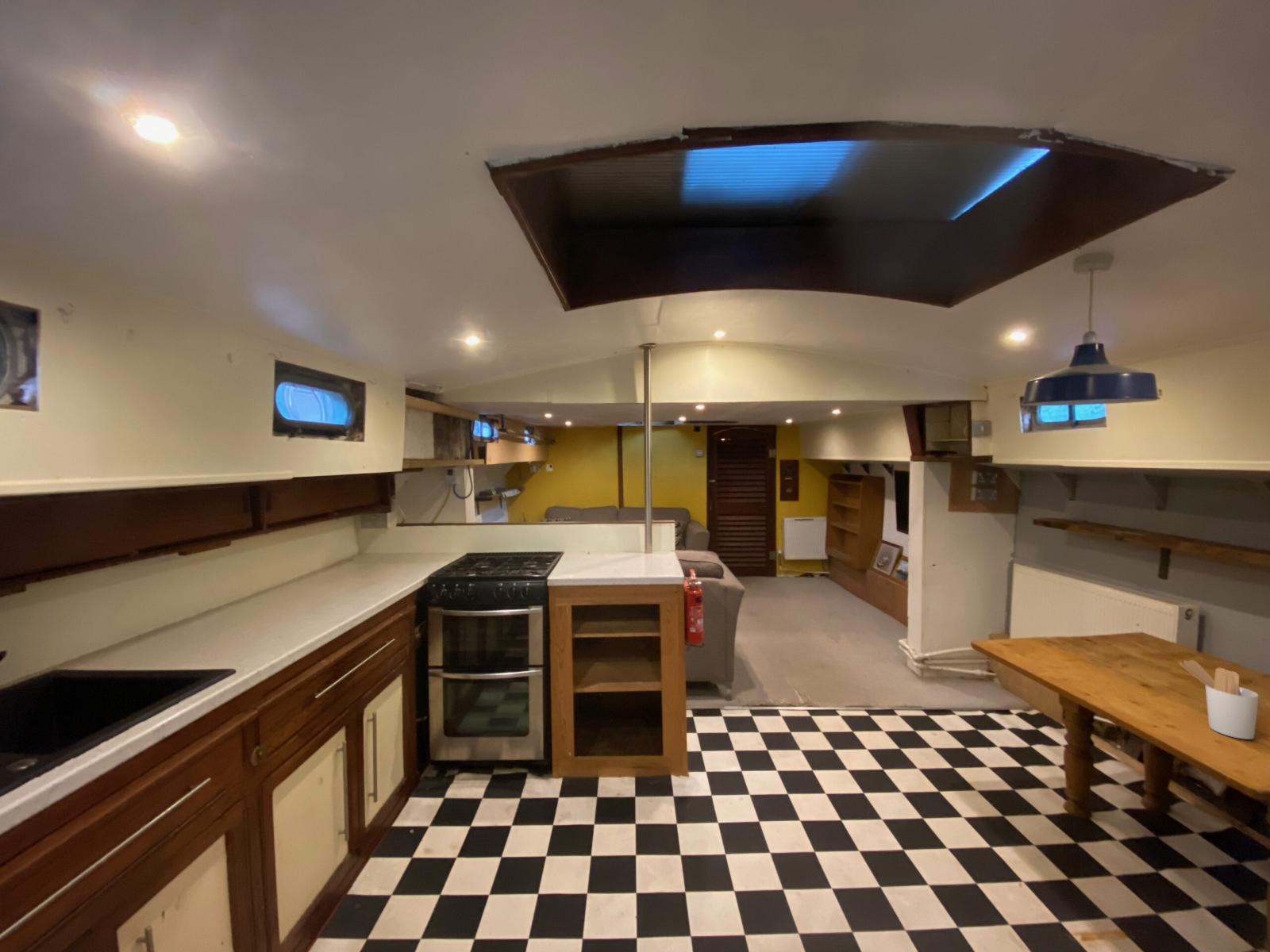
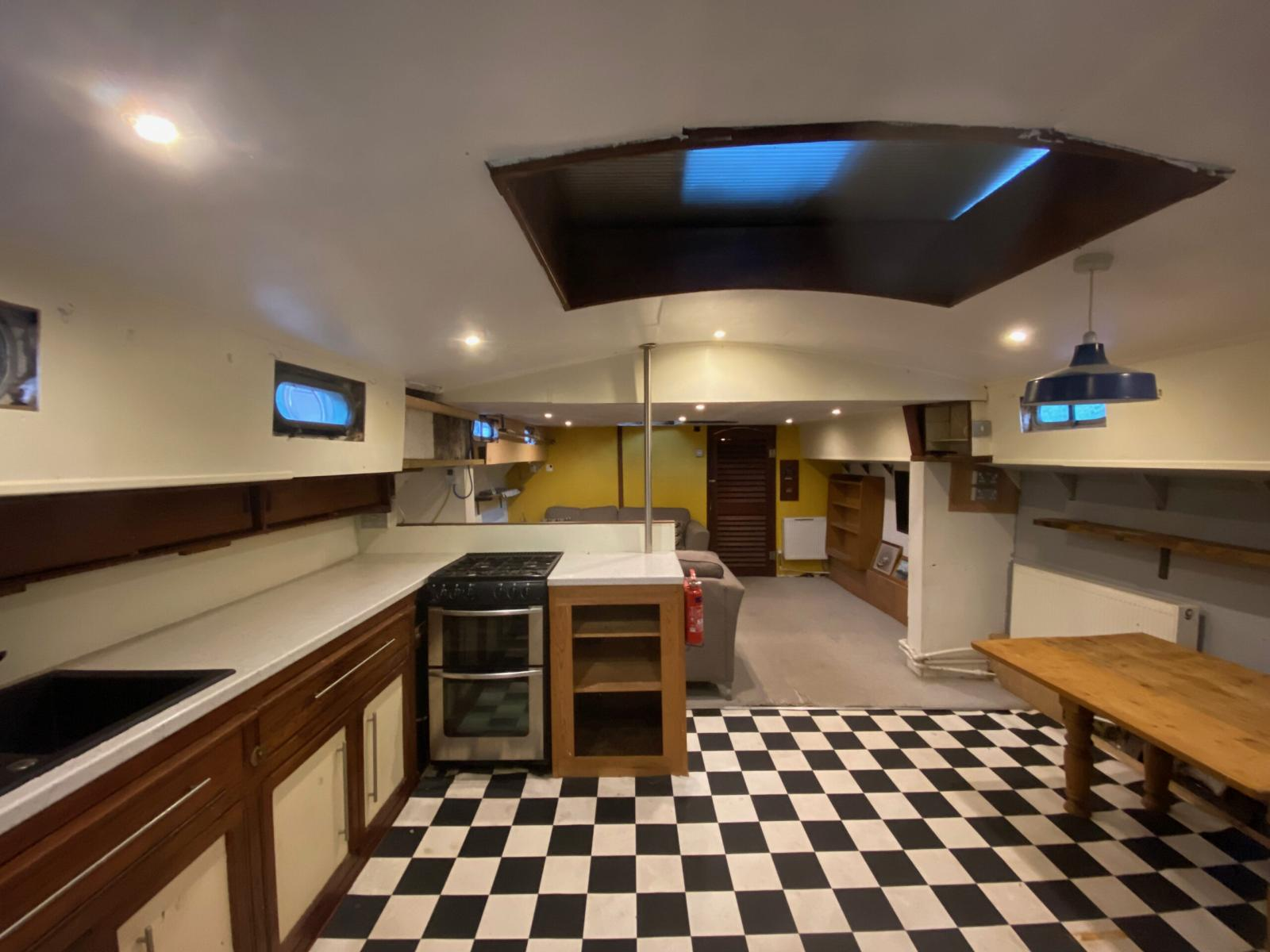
- utensil holder [1178,659,1260,740]
